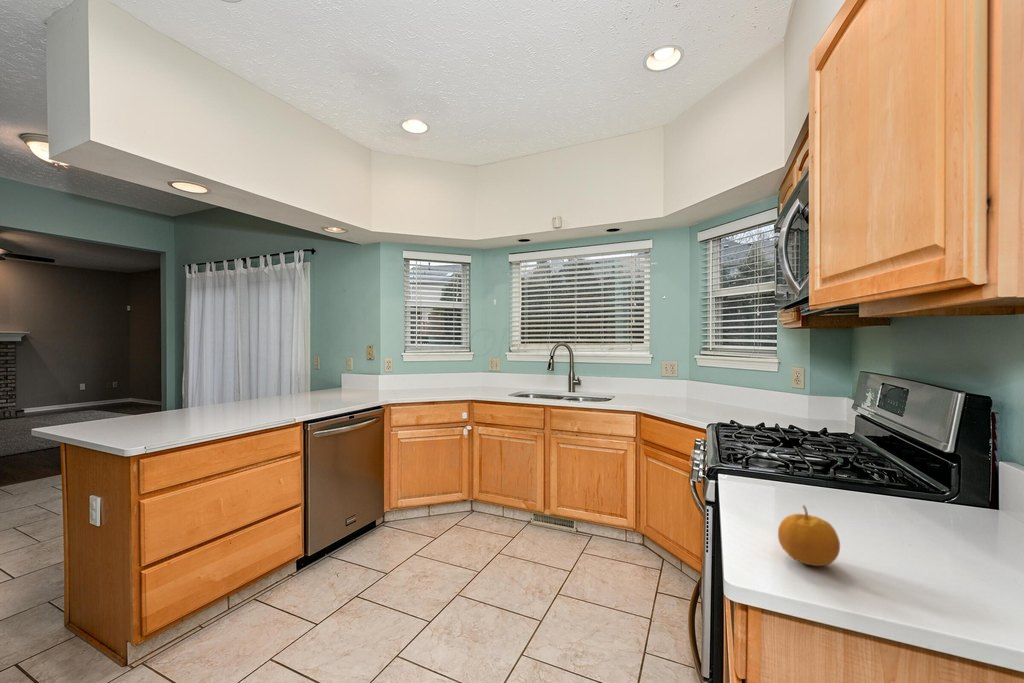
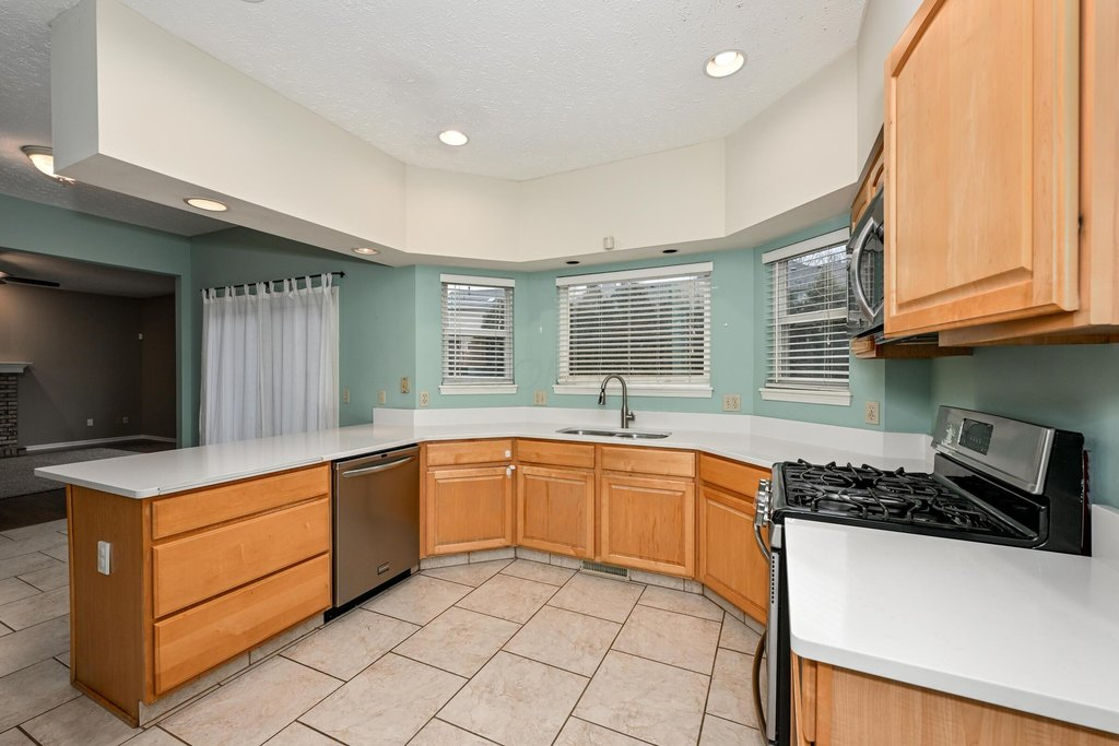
- fruit [777,504,841,567]
